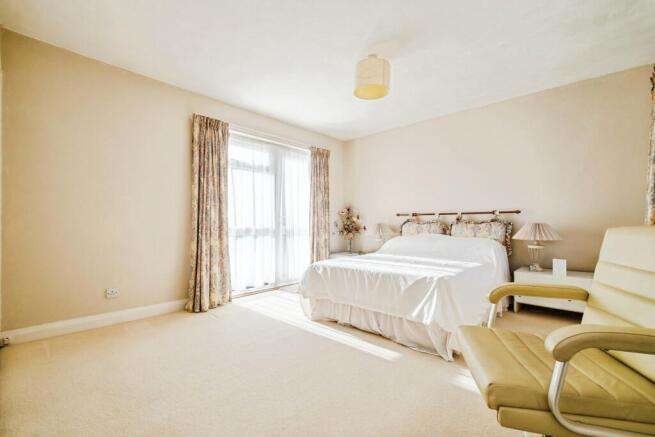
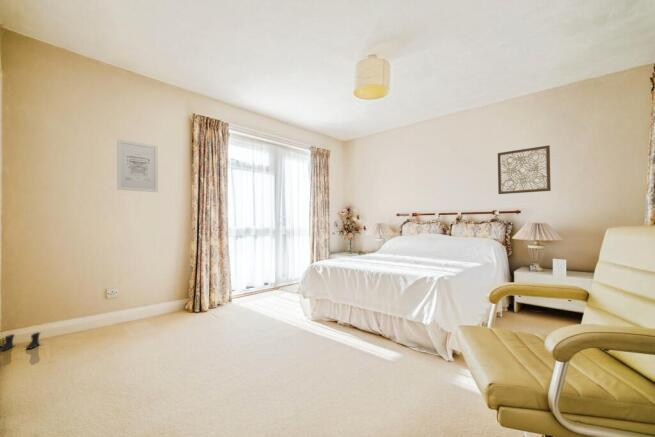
+ boots [0,331,42,352]
+ wall art [497,144,552,195]
+ wall art [116,138,159,193]
